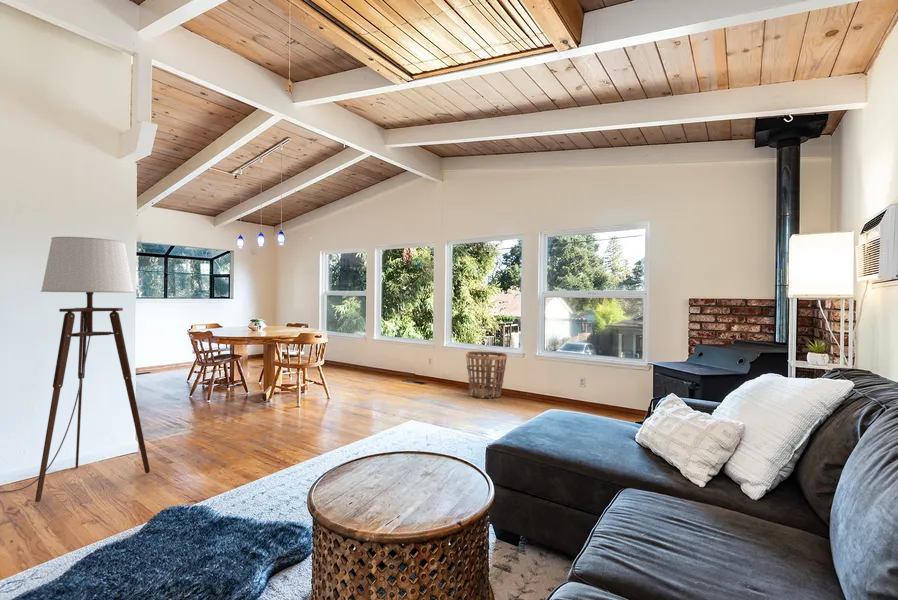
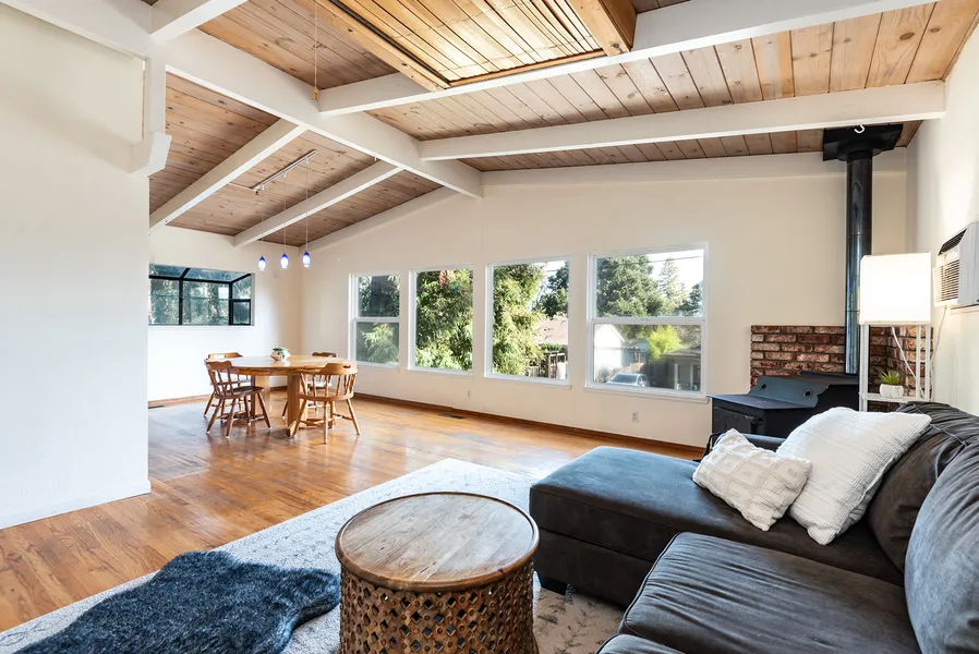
- basket [465,350,508,399]
- floor lamp [0,236,151,503]
